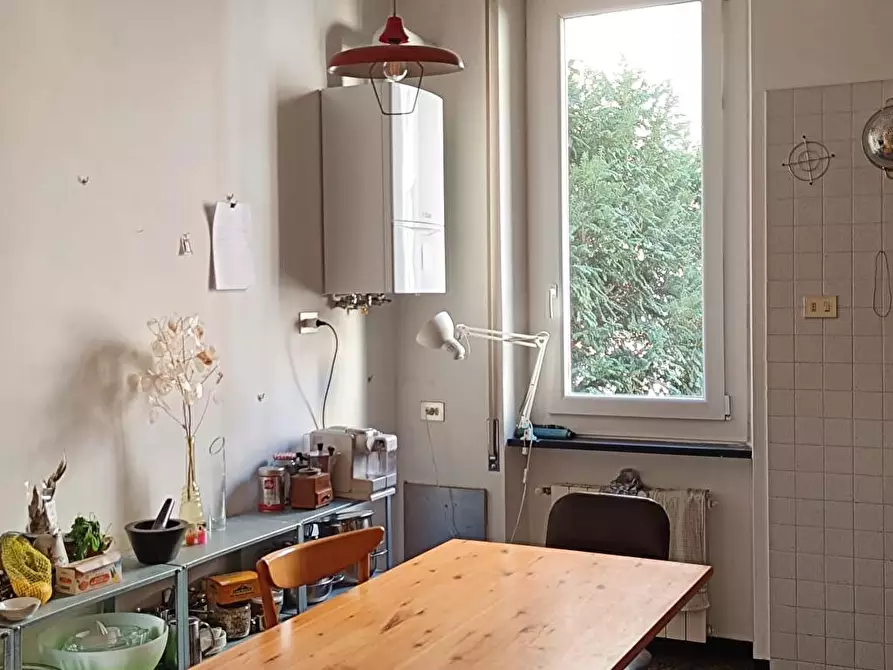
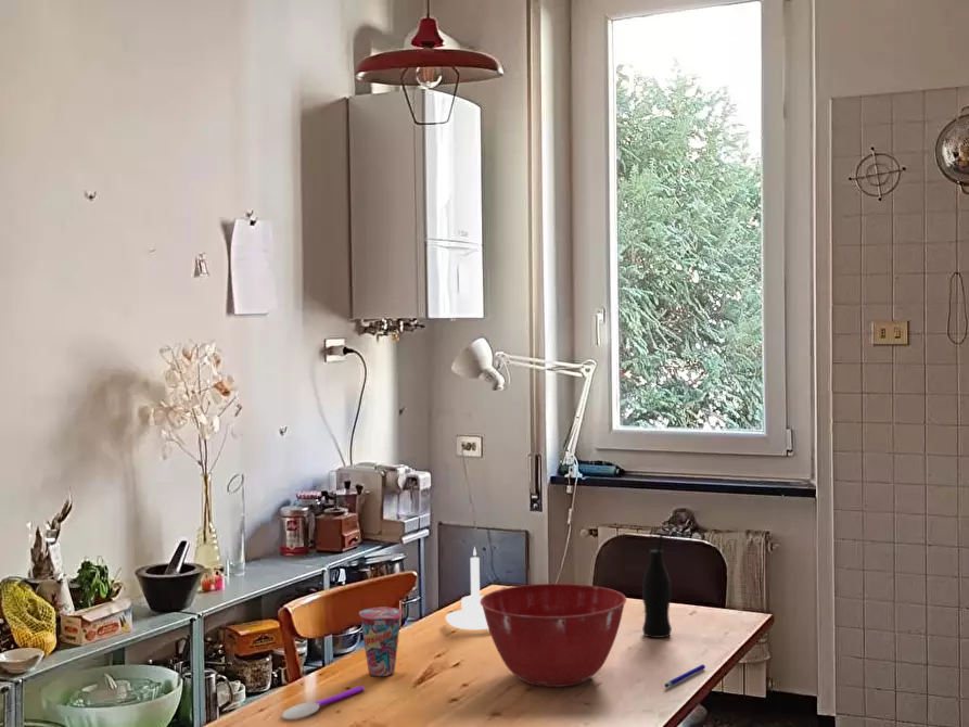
+ spoon [281,686,365,720]
+ candle holder [445,545,488,630]
+ cup [358,607,404,677]
+ pen [663,663,706,689]
+ bottle [641,533,680,639]
+ mixing bowl [480,583,627,688]
